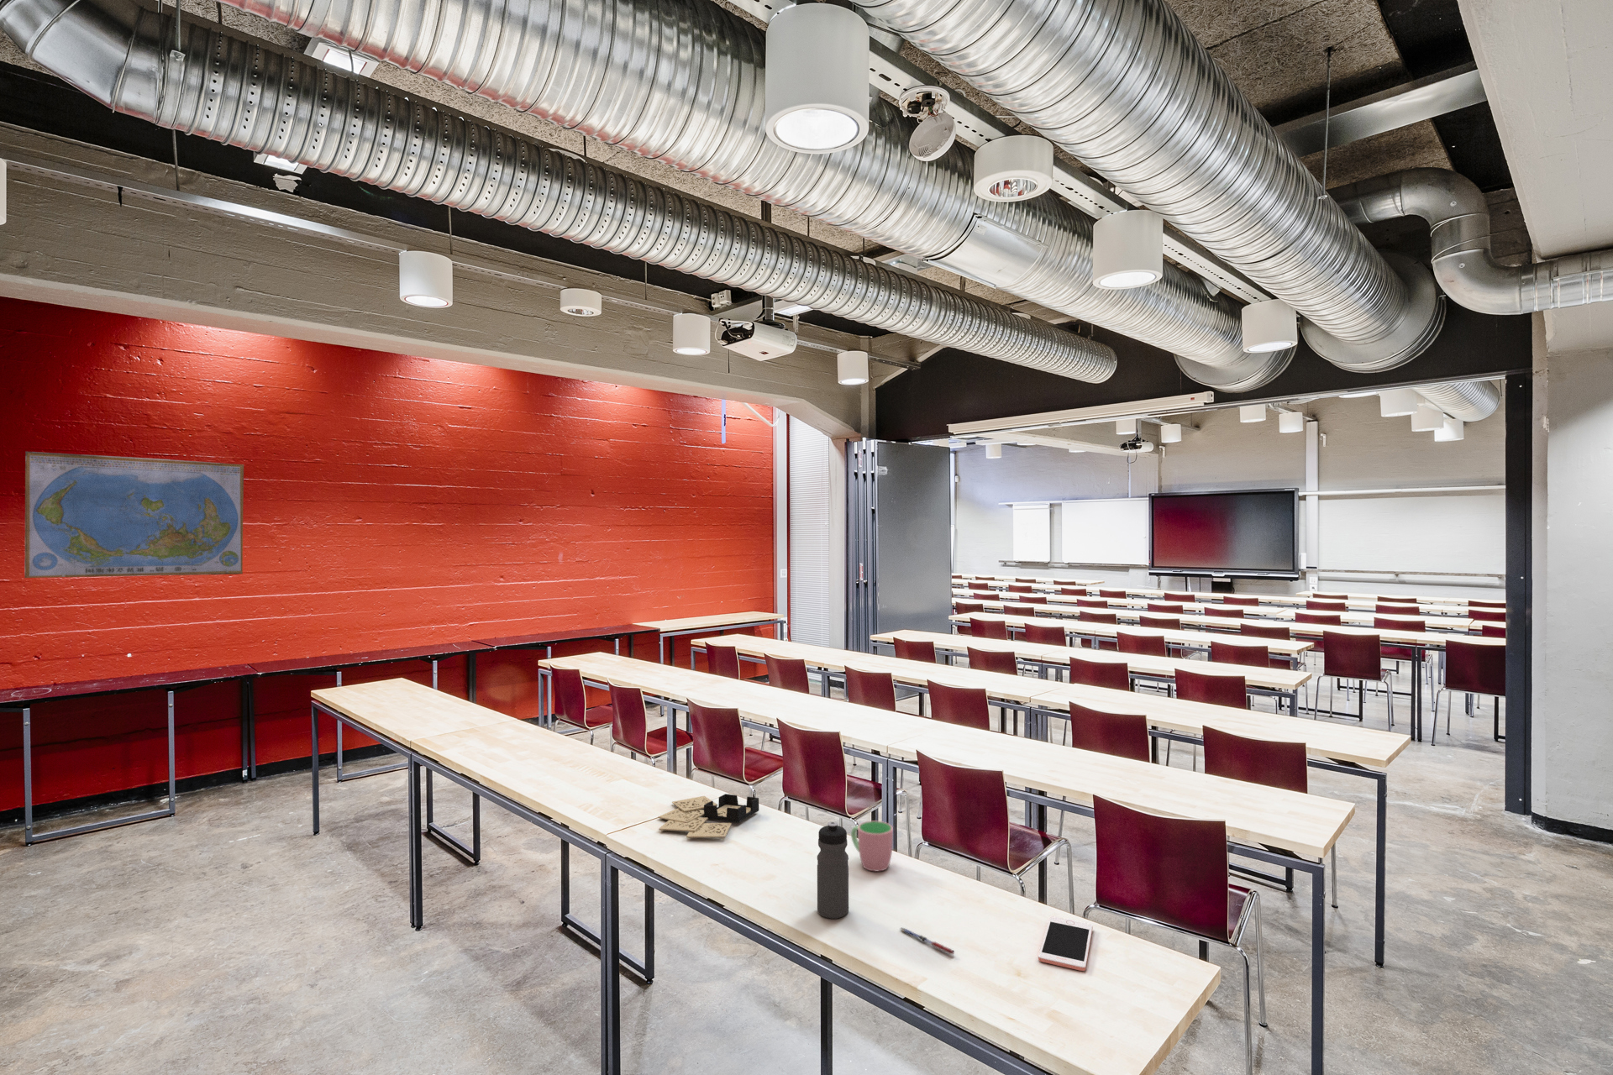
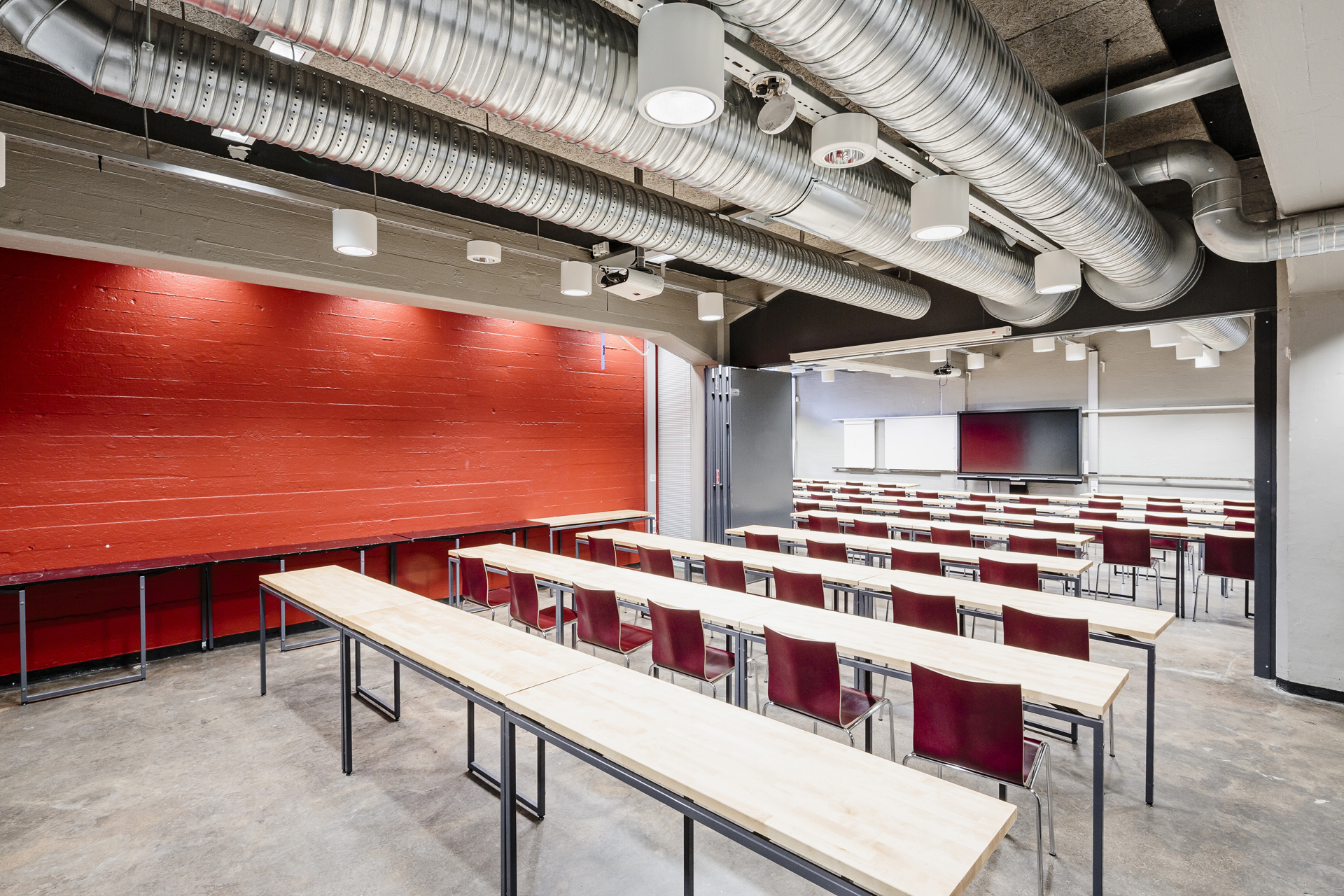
- cup [850,821,894,872]
- pen [899,926,955,955]
- water bottle [816,822,850,919]
- desk organizer [656,793,760,839]
- cell phone [1038,915,1093,972]
- world map [24,451,245,578]
